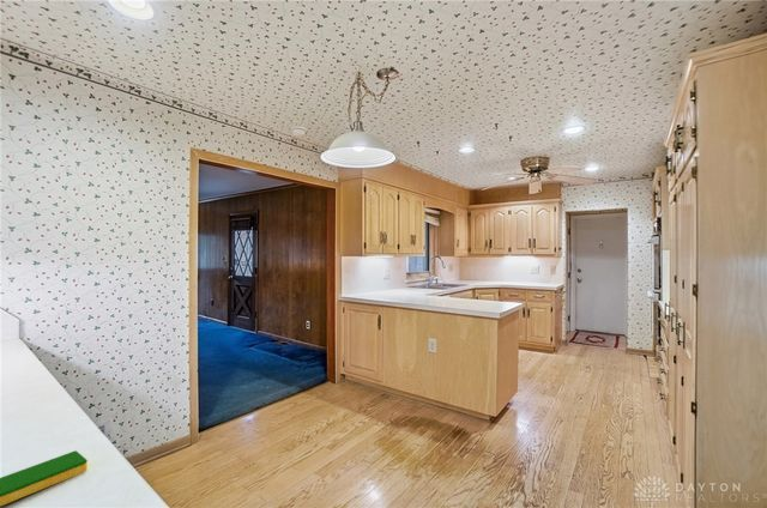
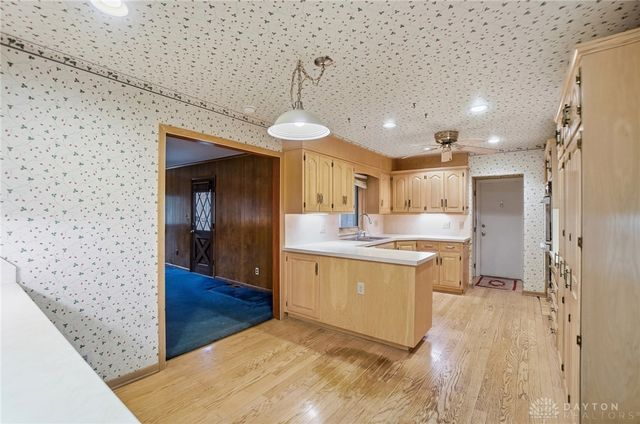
- dish sponge [0,450,89,507]
